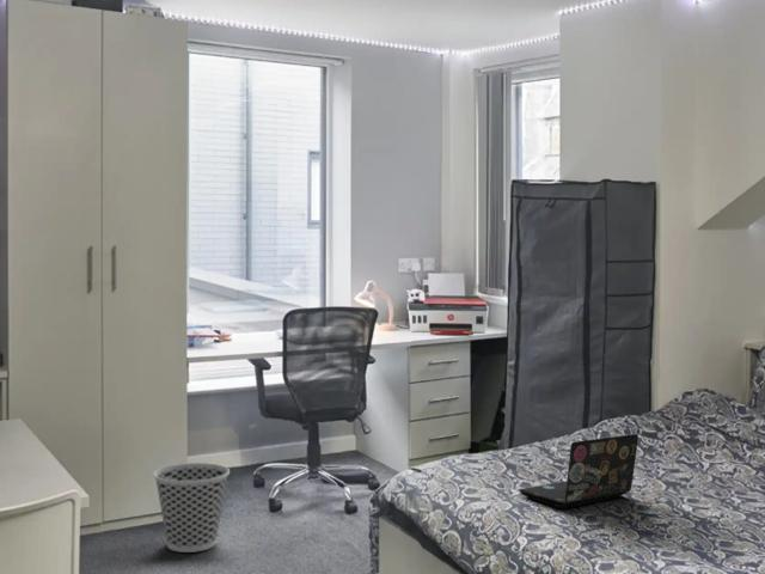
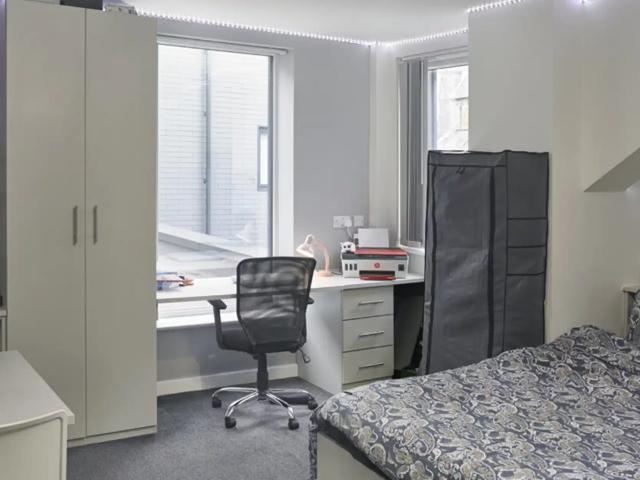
- laptop [519,433,639,509]
- wastebasket [153,462,231,554]
